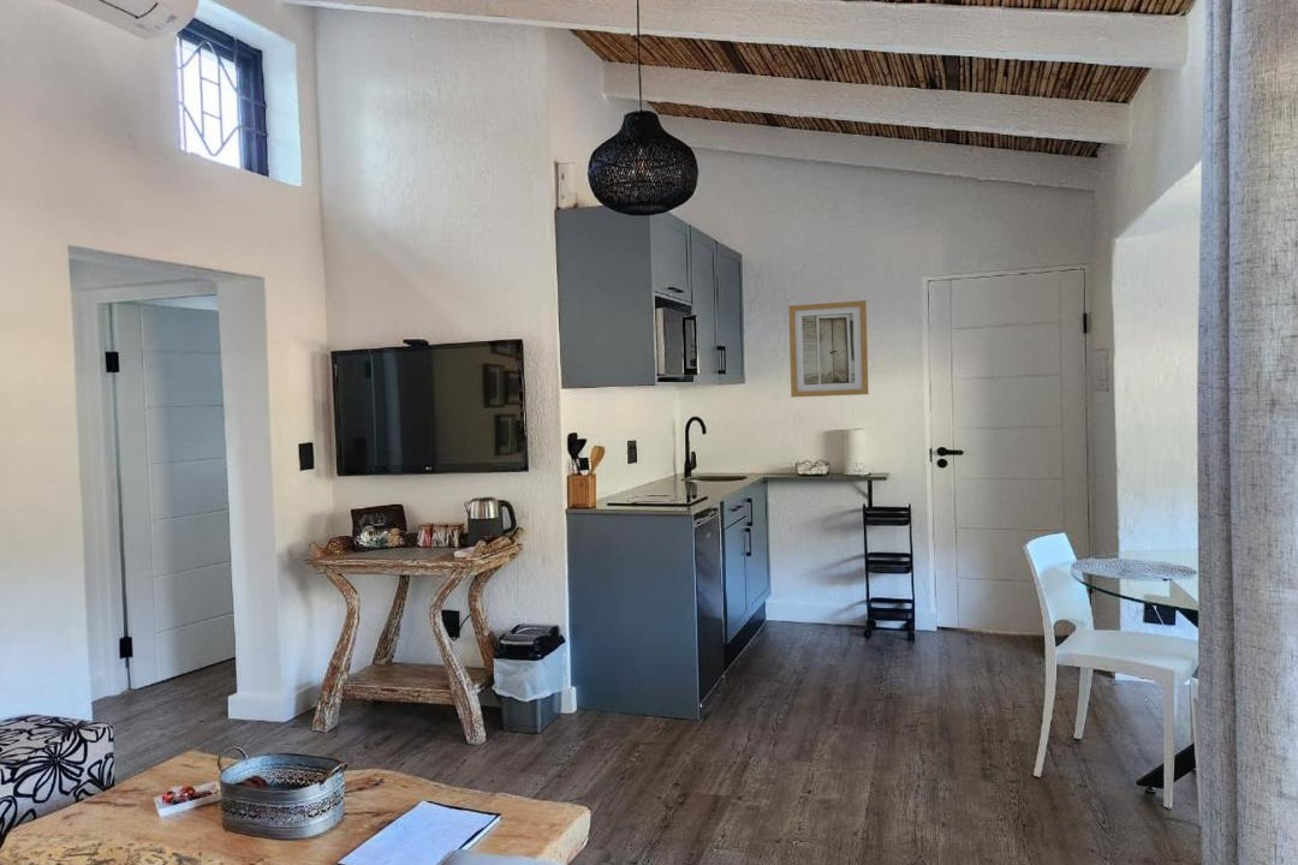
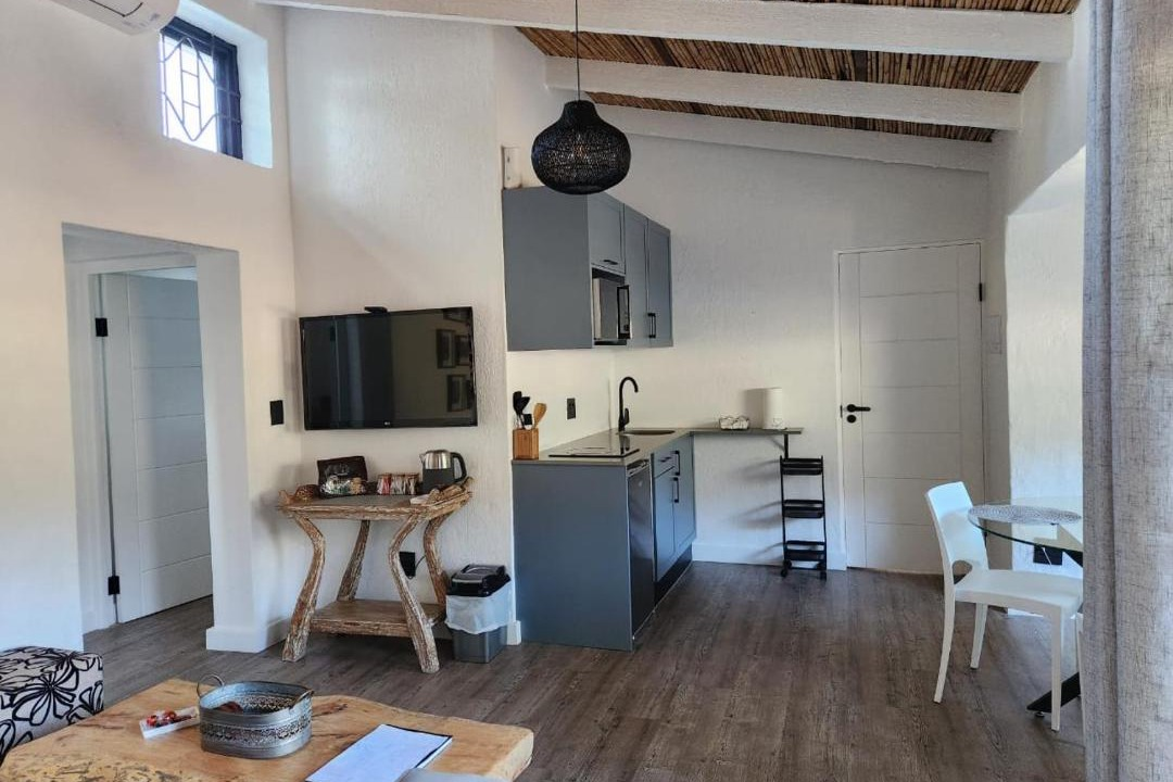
- wall art [787,299,870,399]
